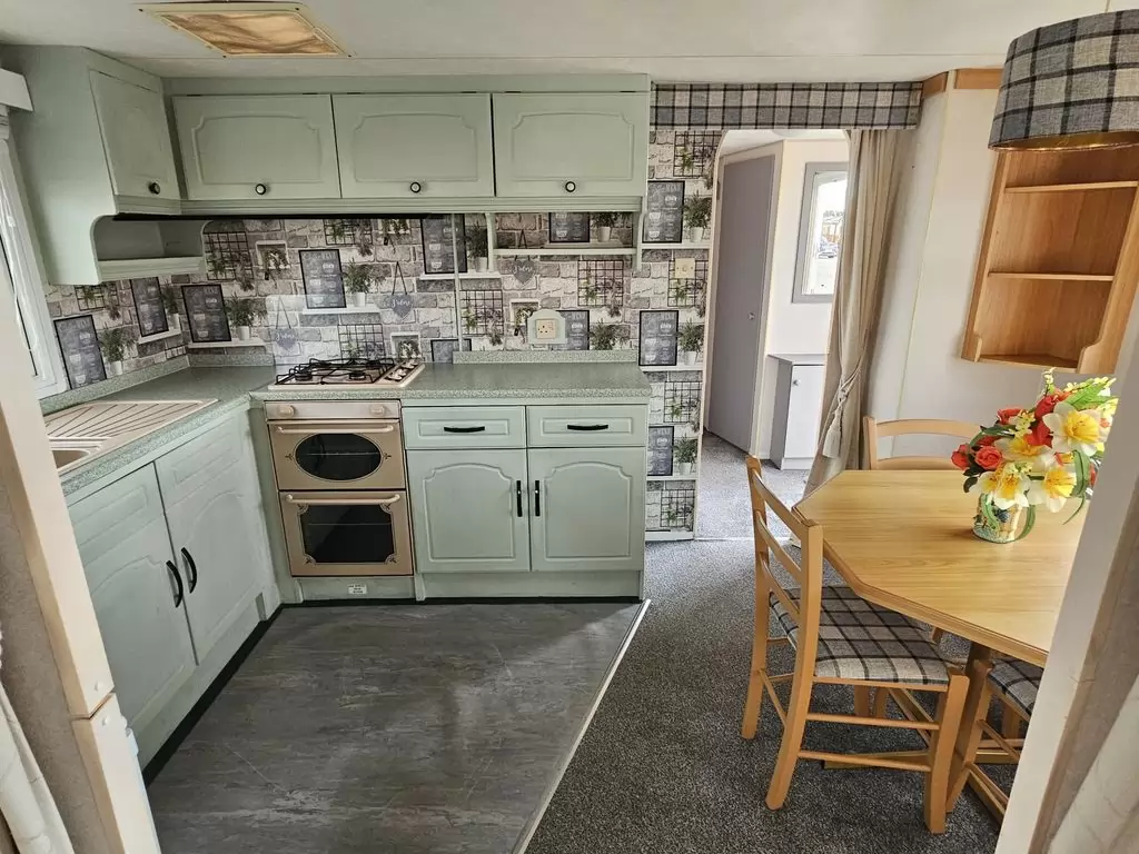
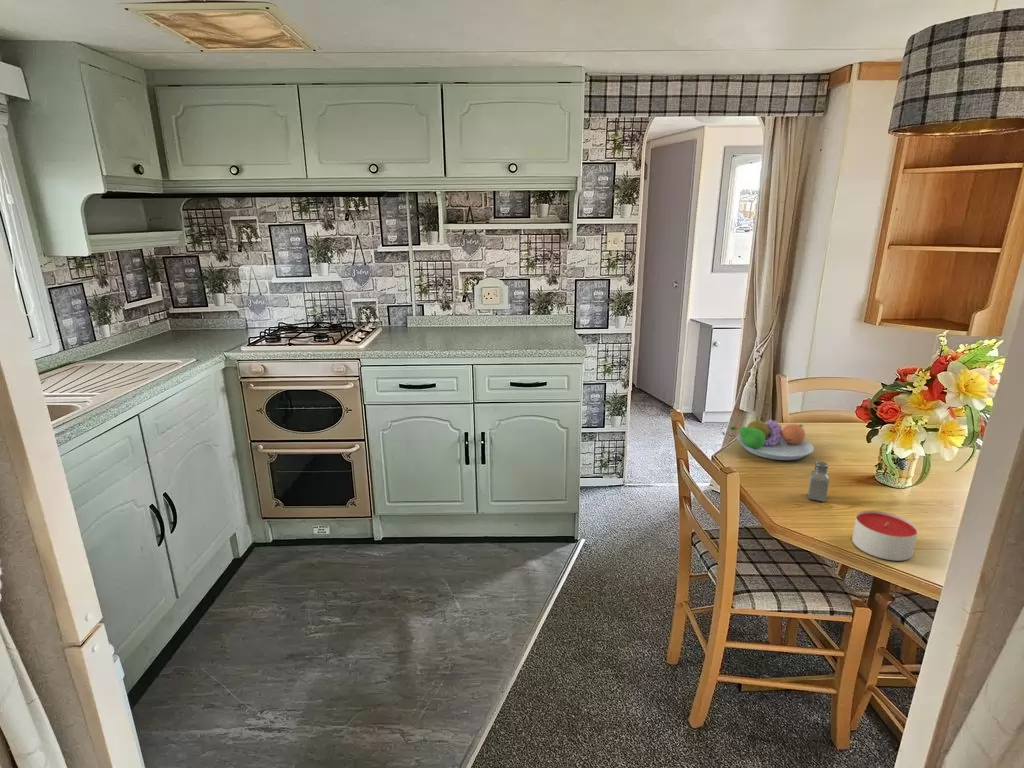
+ saltshaker [807,461,830,503]
+ candle [851,510,919,562]
+ fruit bowl [730,414,815,461]
